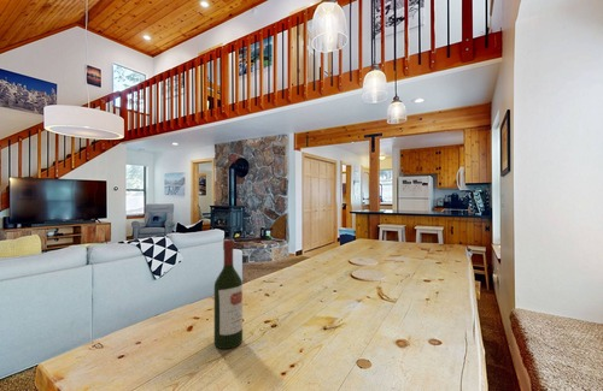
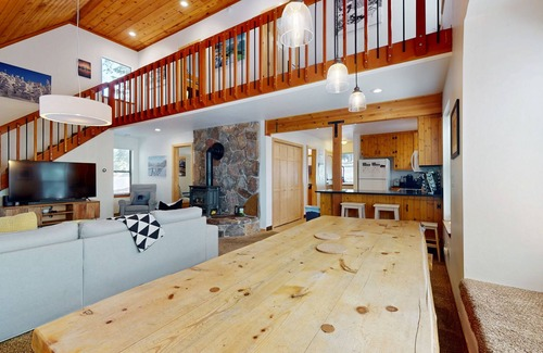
- wine bottle [213,238,244,350]
